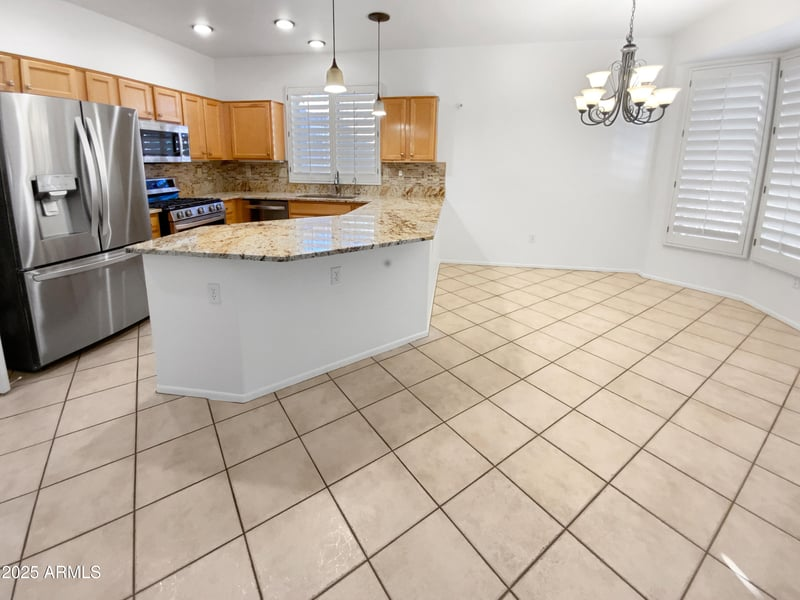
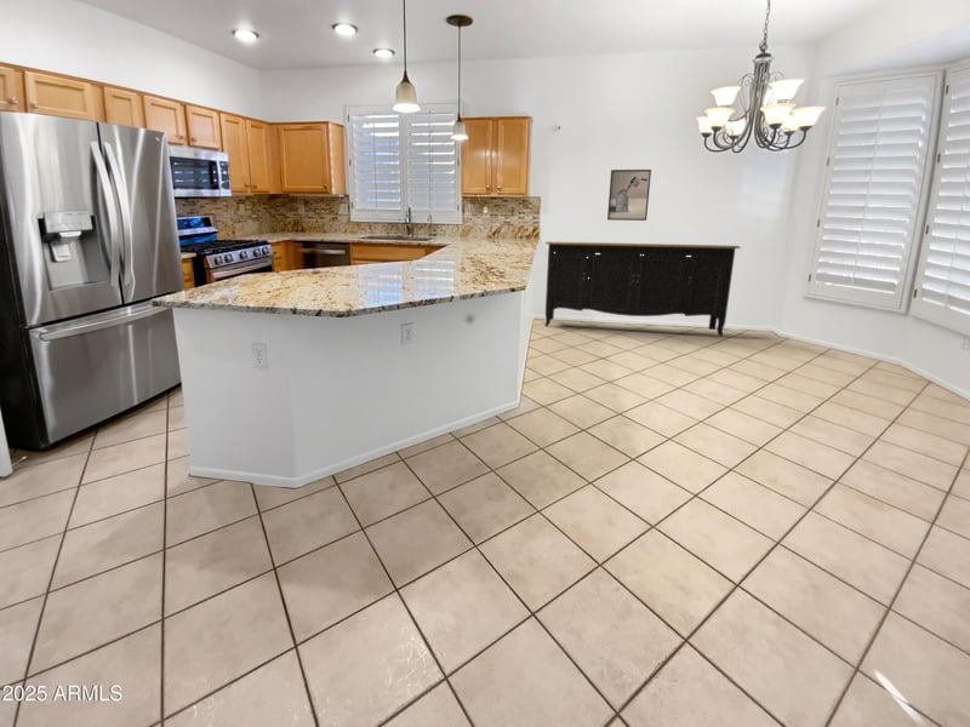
+ sideboard [543,240,742,337]
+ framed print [606,168,652,222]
